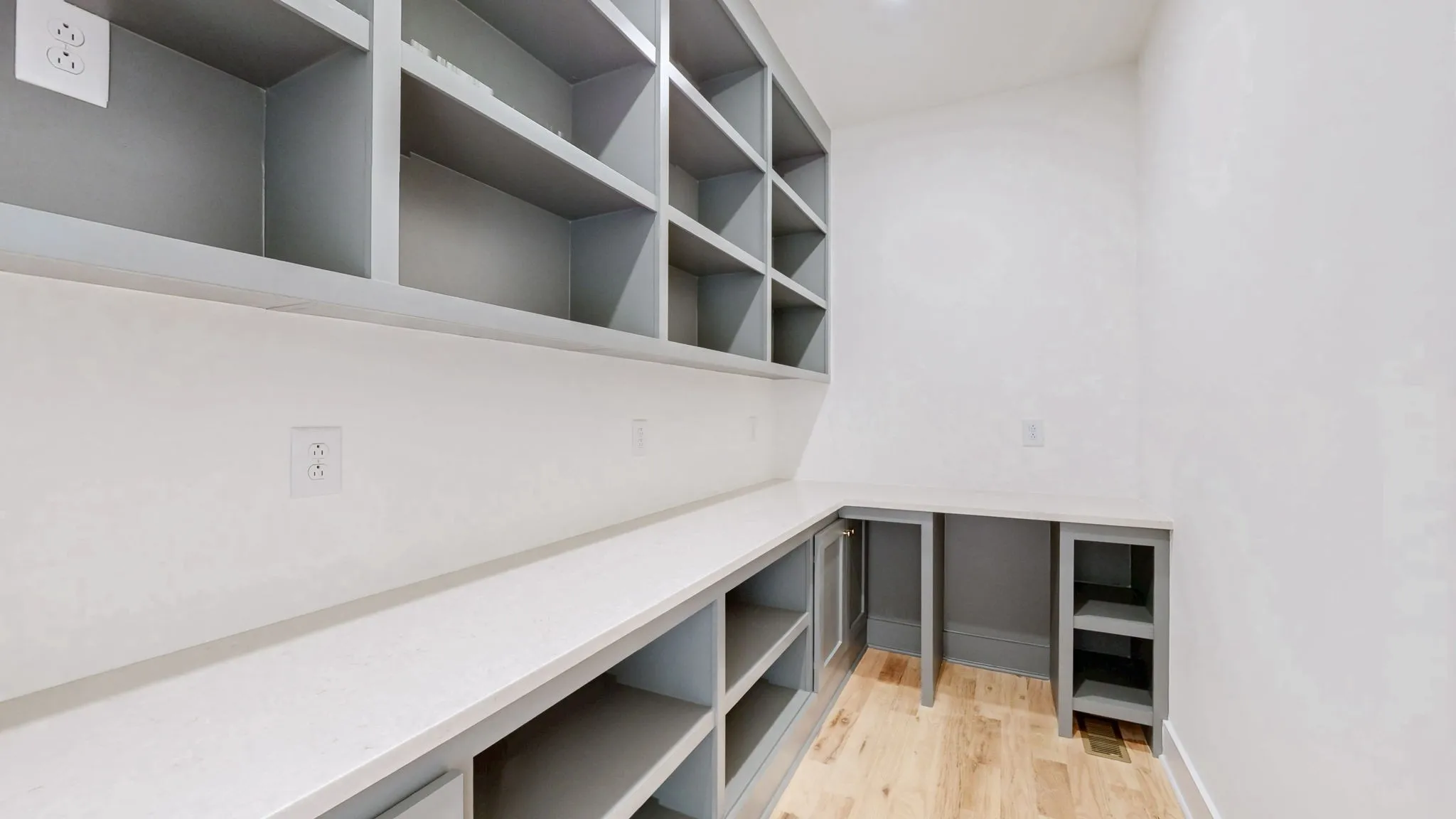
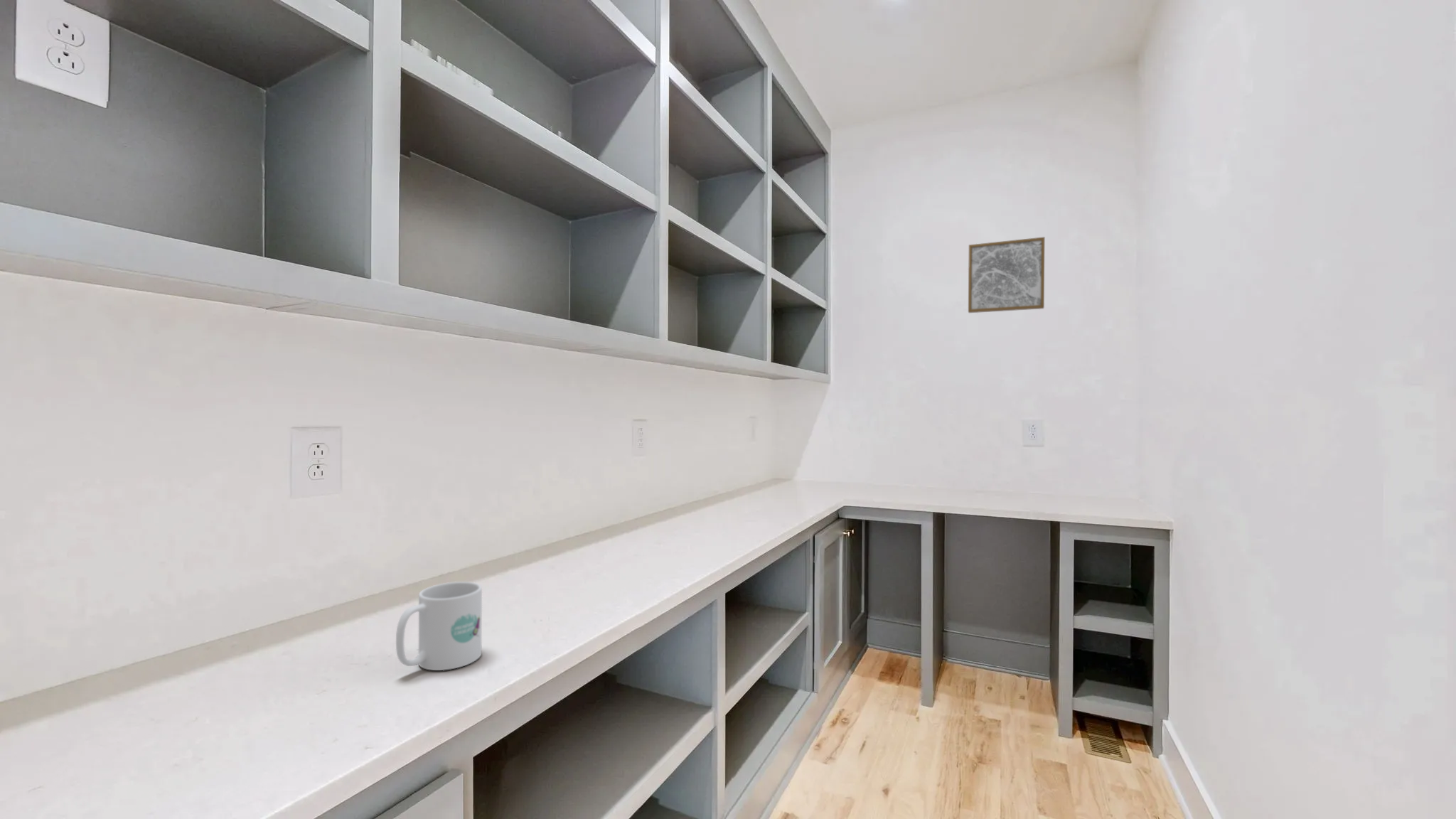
+ mug [395,581,483,671]
+ wall art [968,236,1045,314]
